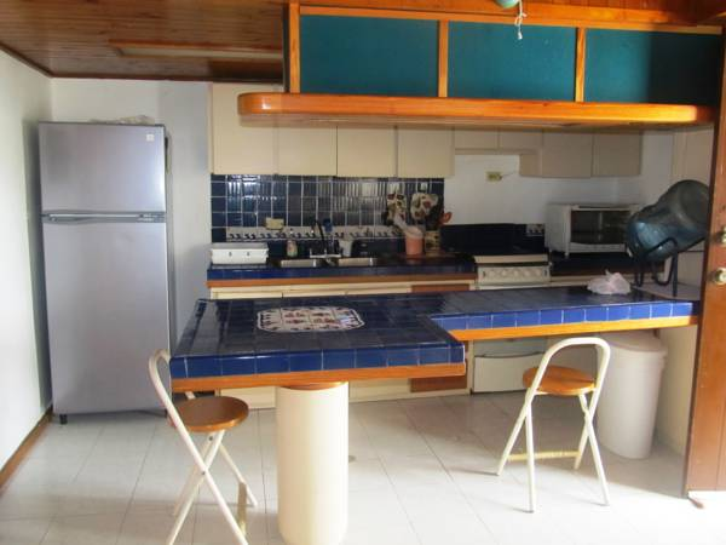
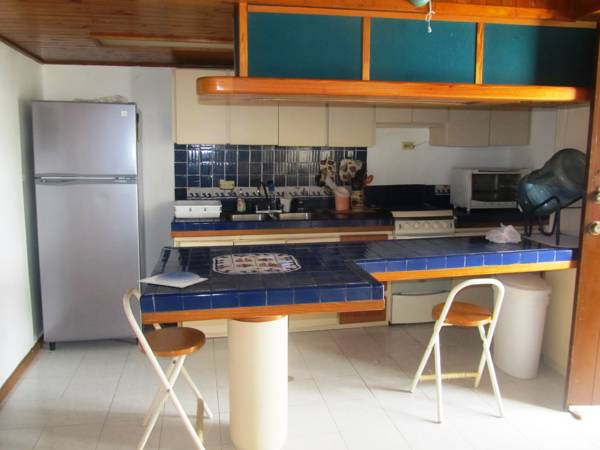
+ bowl [137,271,208,289]
